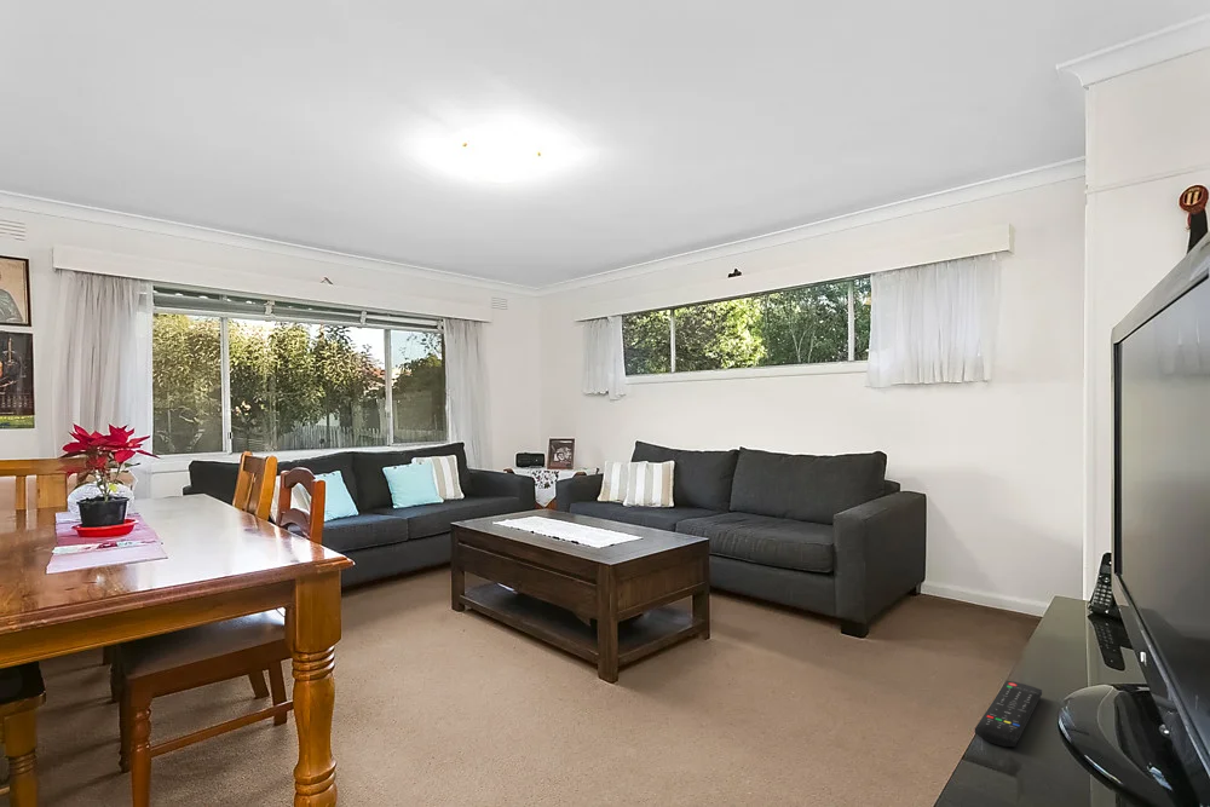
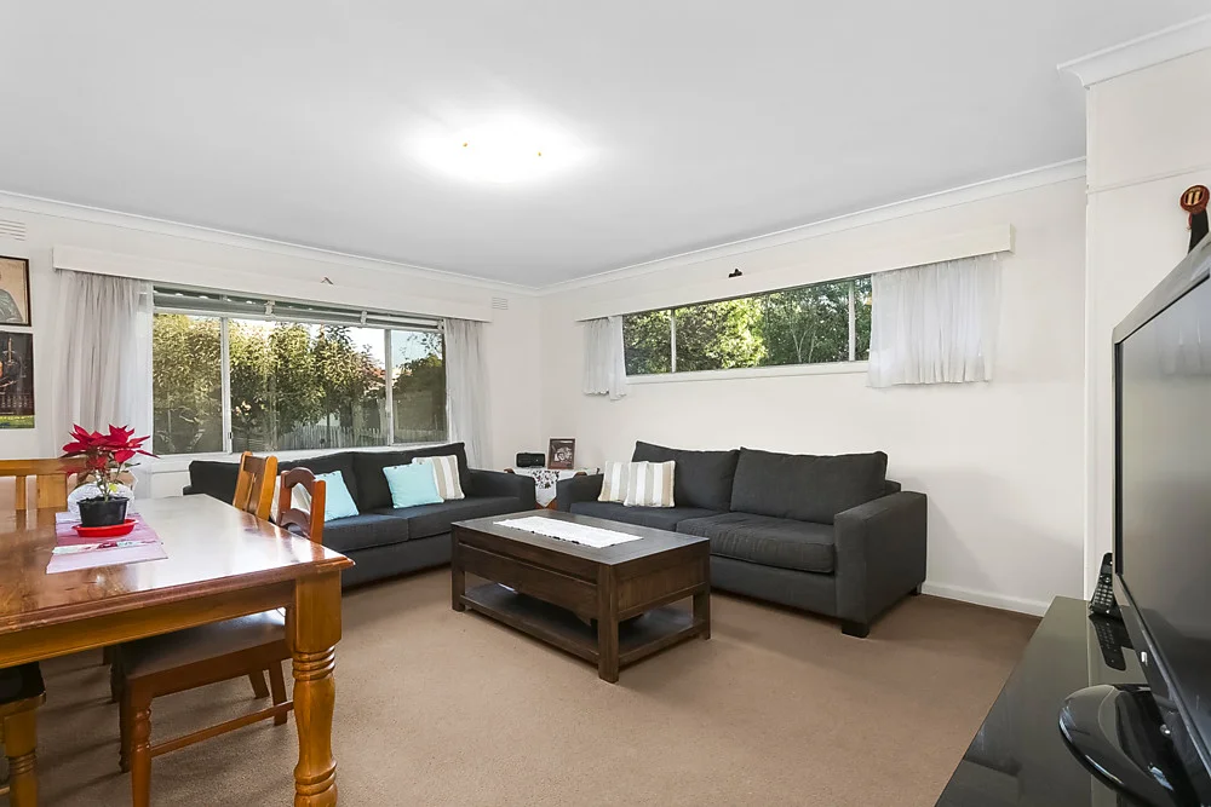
- remote control [974,680,1043,748]
